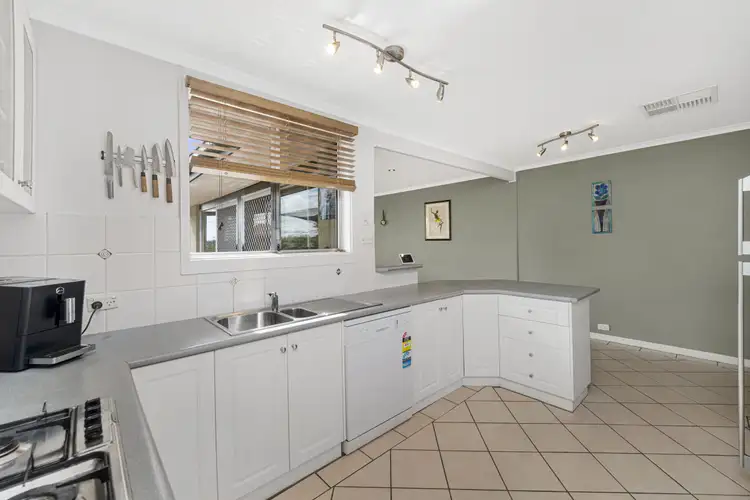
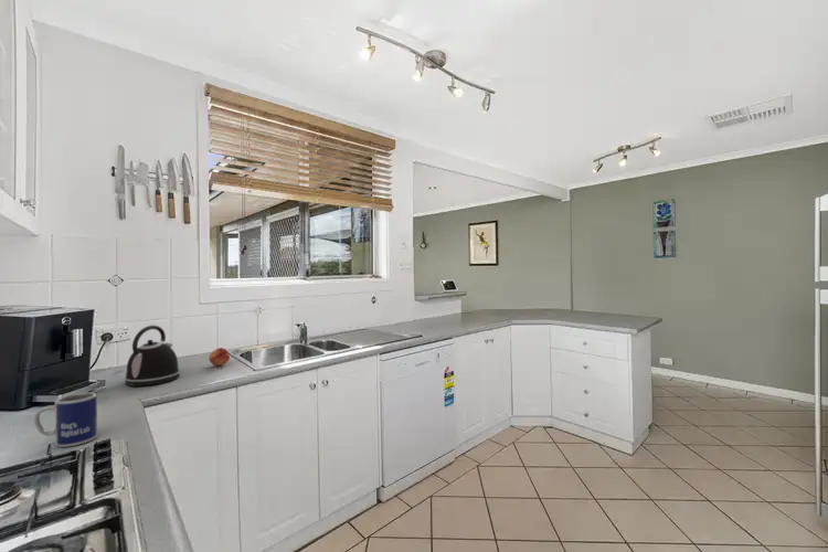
+ kettle [124,325,181,388]
+ mug [33,391,98,448]
+ fruit [208,347,231,367]
